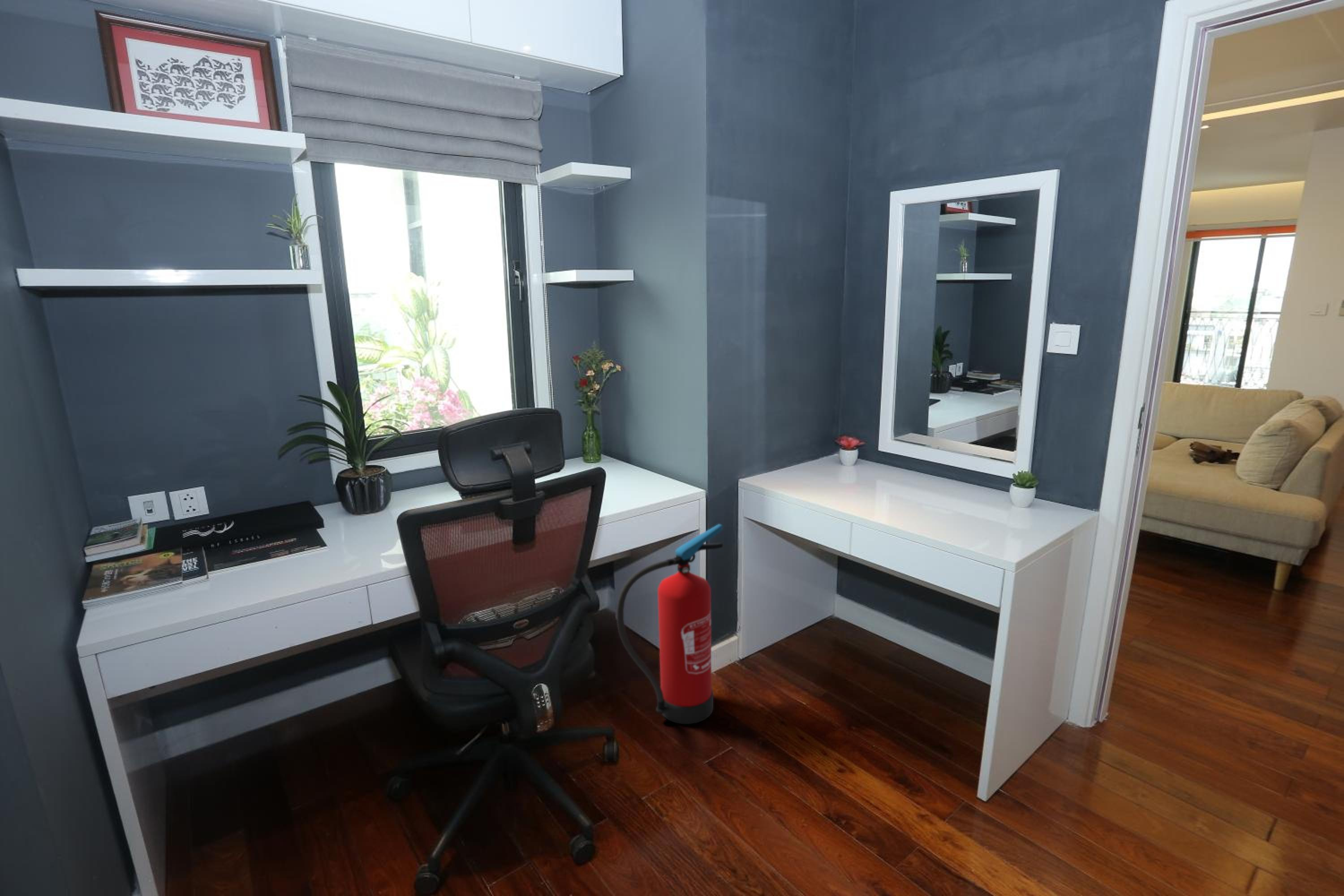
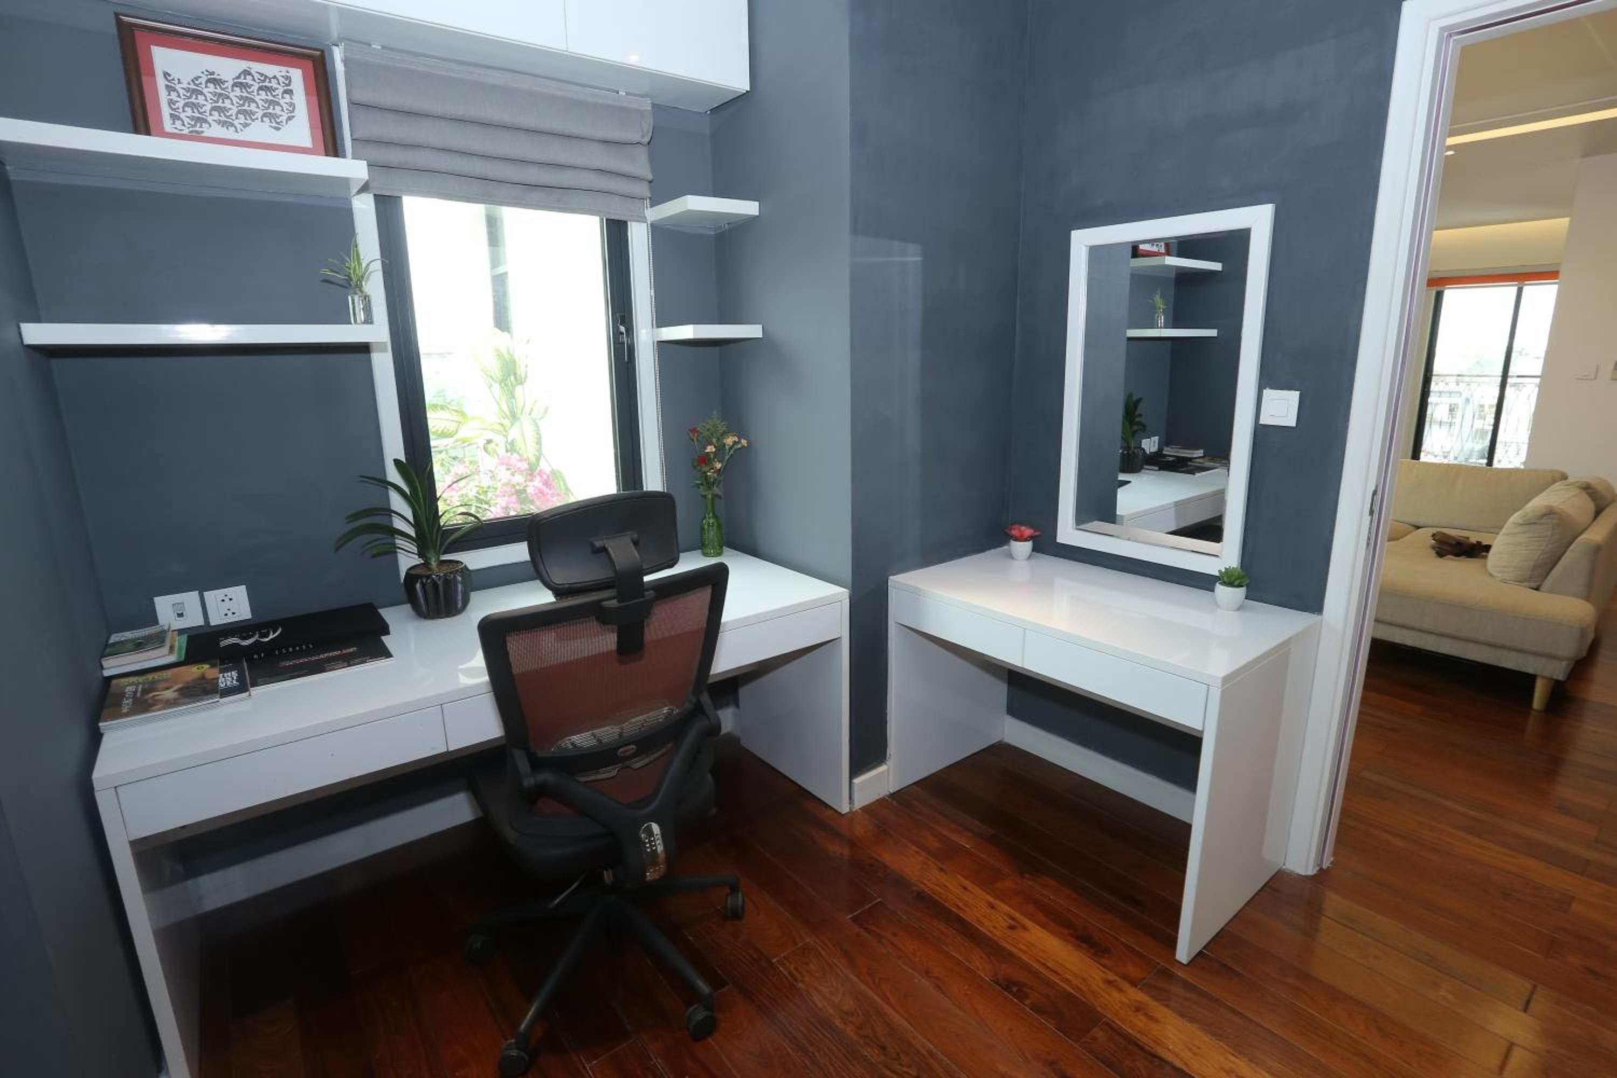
- fire extinguisher [616,523,724,724]
